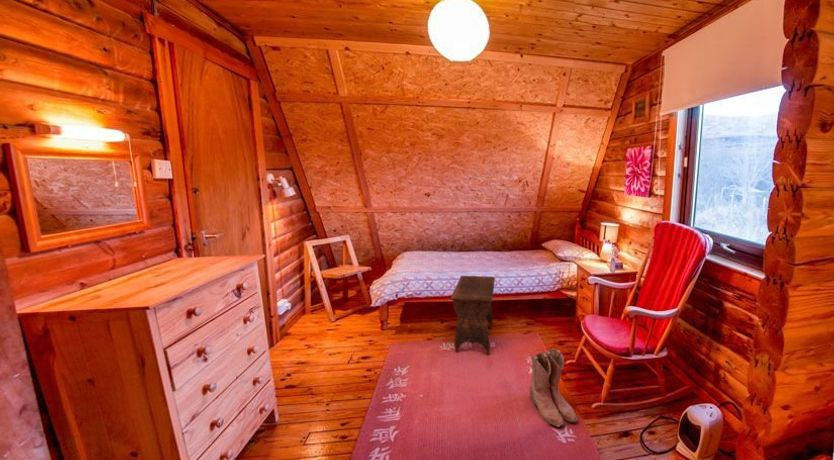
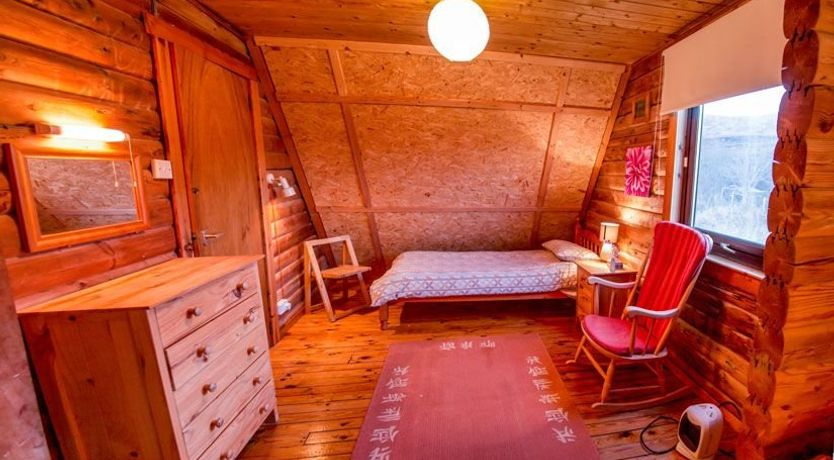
- footstool [449,275,496,356]
- boots [529,348,579,428]
